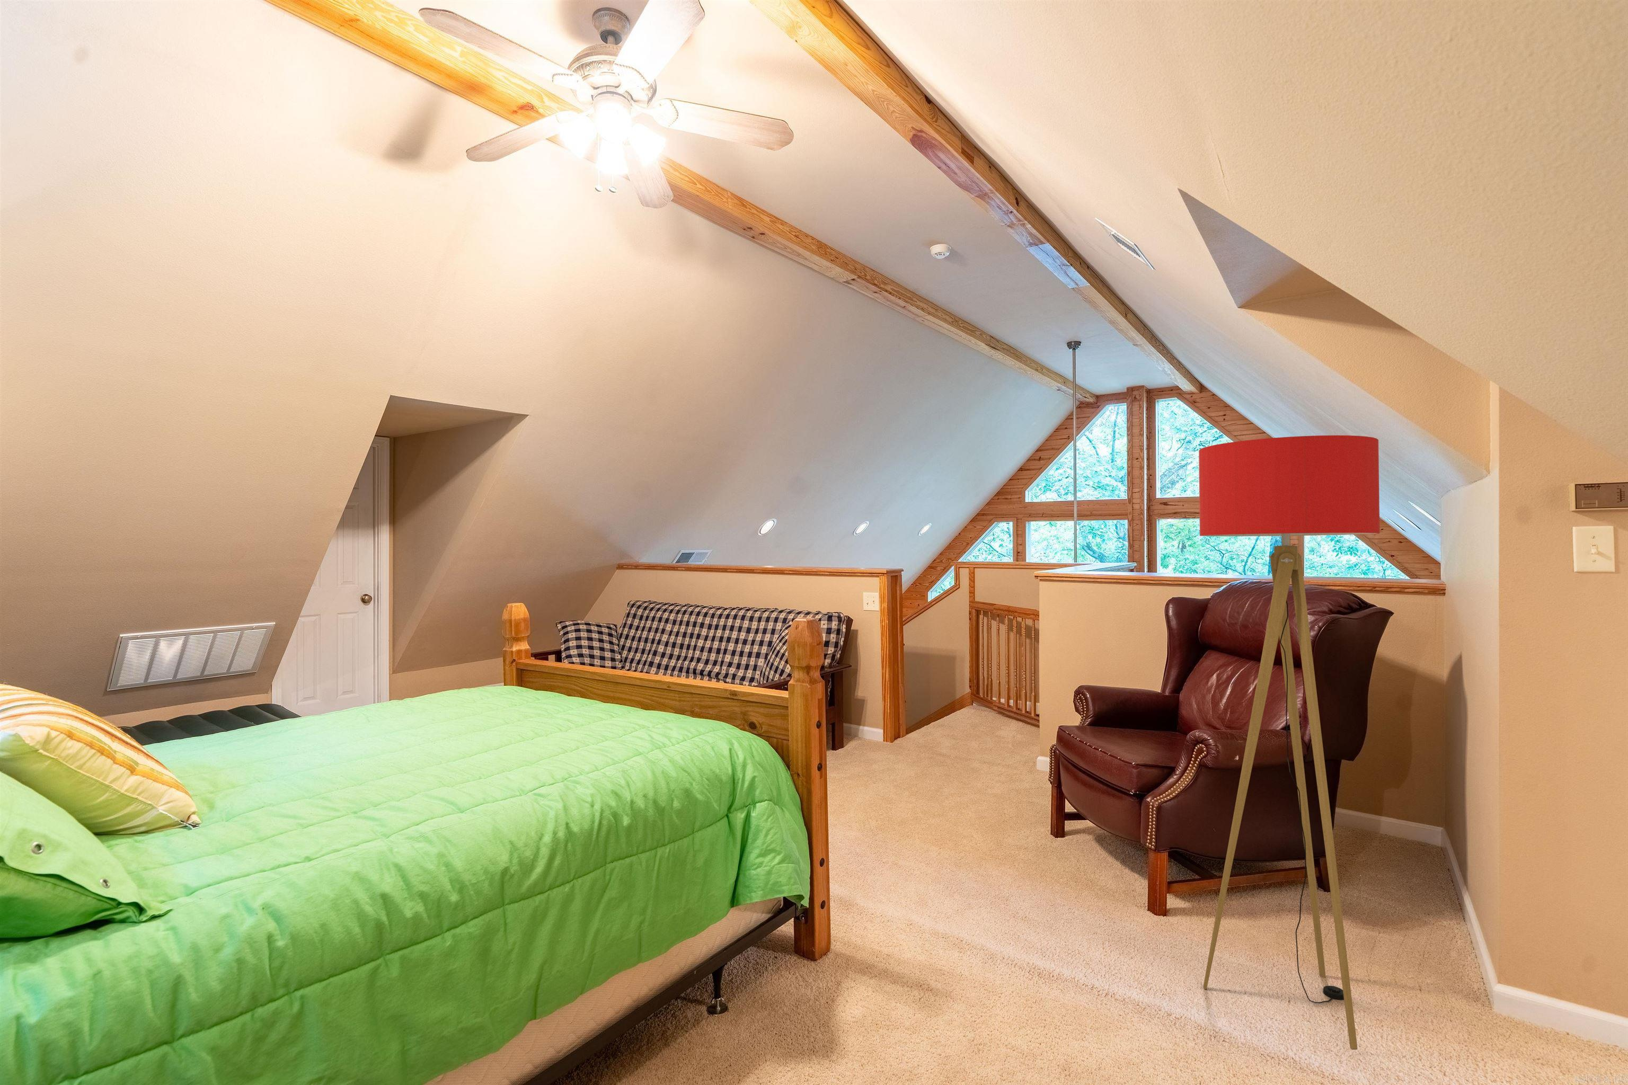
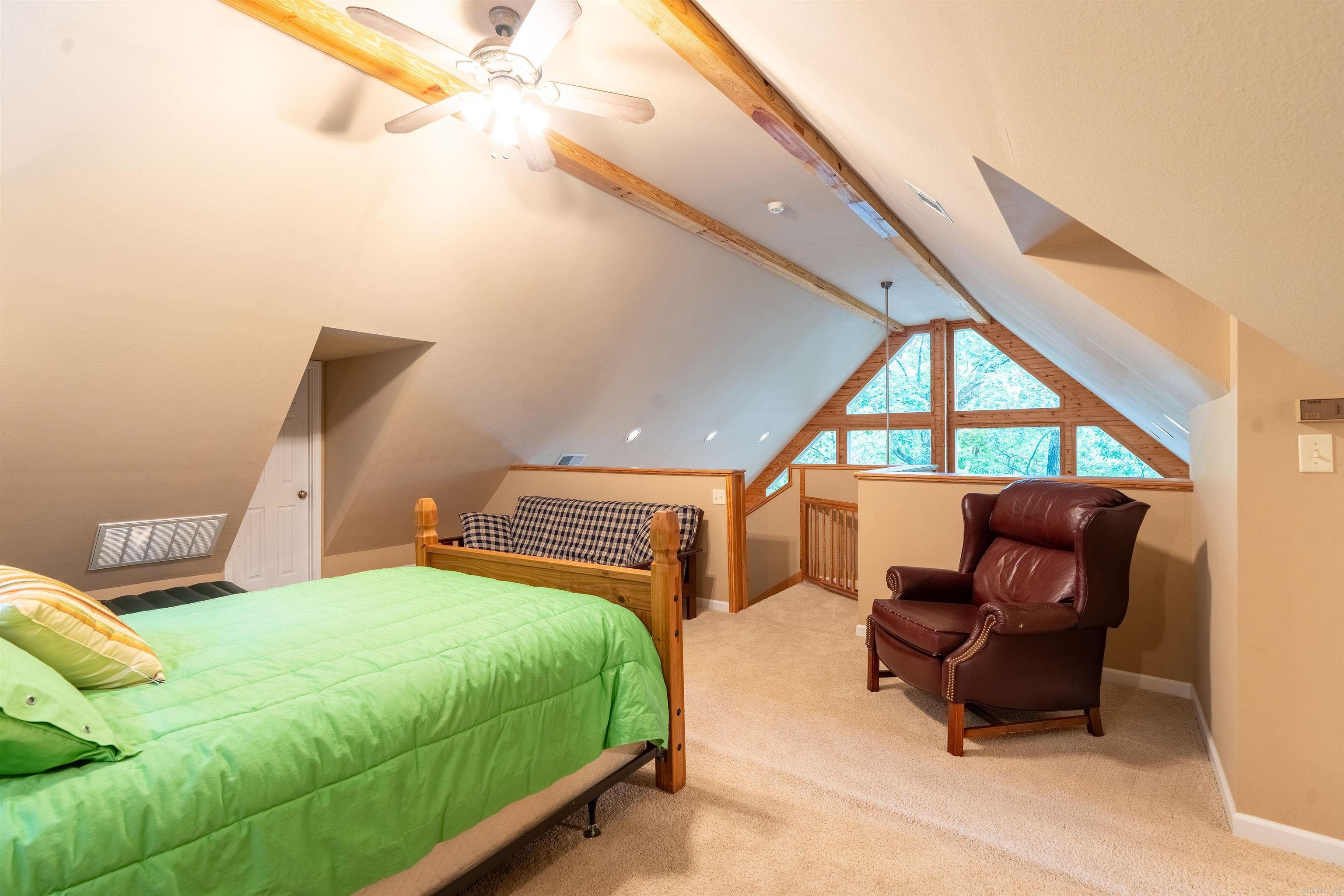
- floor lamp [1198,435,1380,1050]
